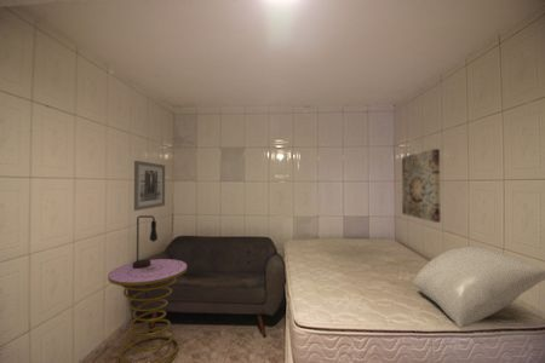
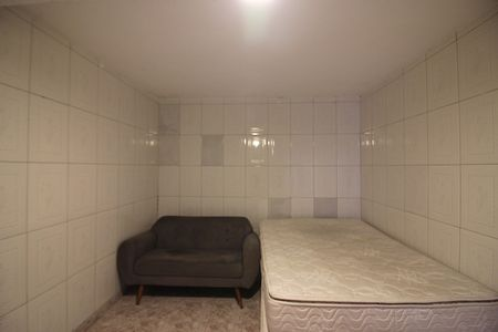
- pillow [412,246,545,329]
- table lamp [132,214,159,269]
- side table [107,258,188,363]
- wall art [401,148,442,224]
- wall art [133,160,166,212]
